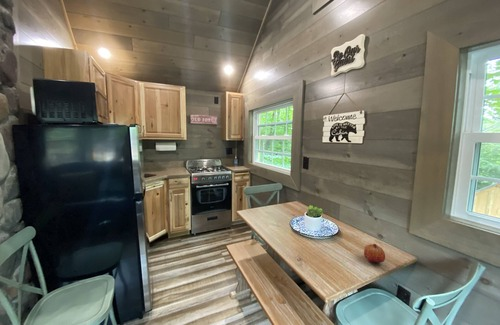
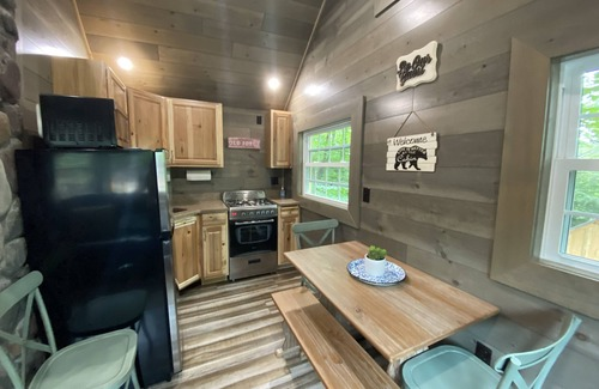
- fruit [363,243,386,264]
